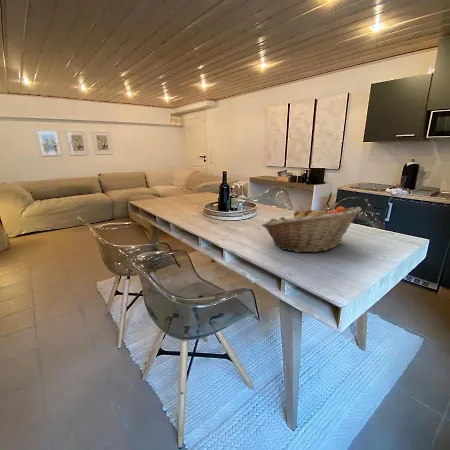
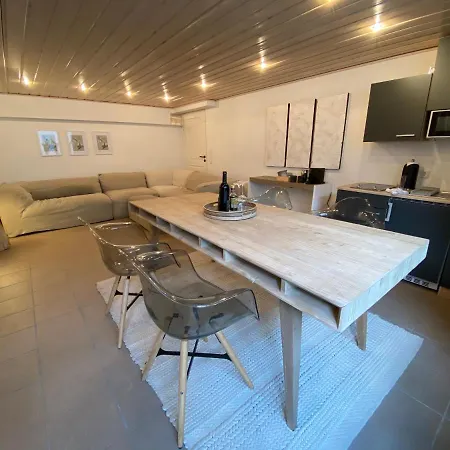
- fruit basket [261,206,363,253]
